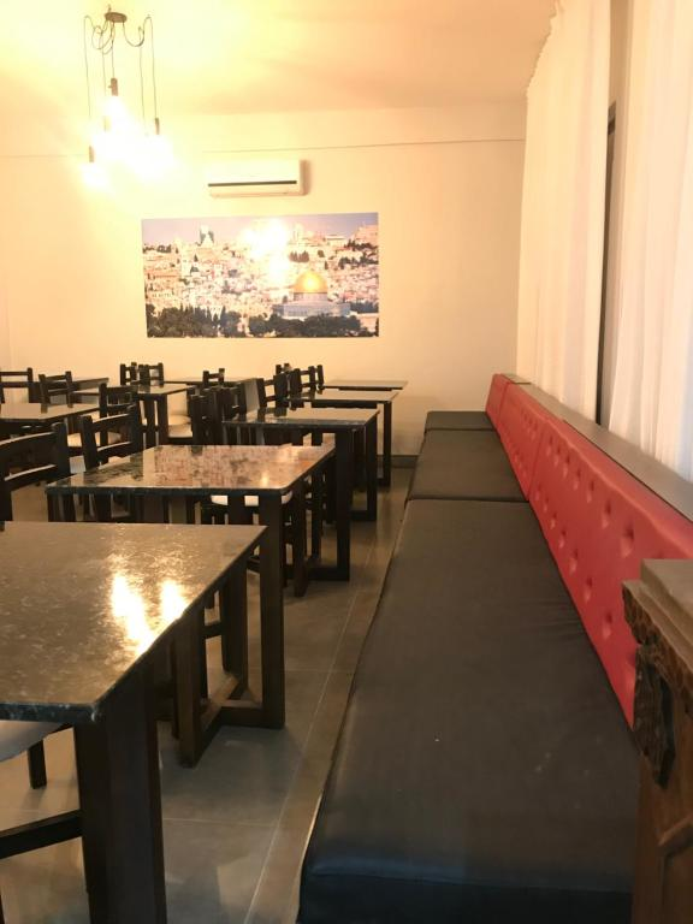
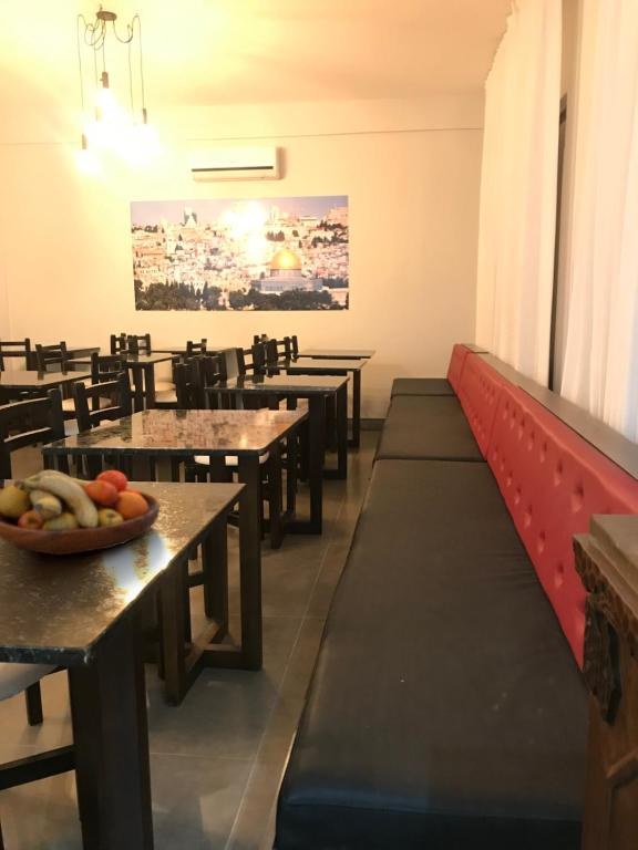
+ fruit bowl [0,469,161,556]
